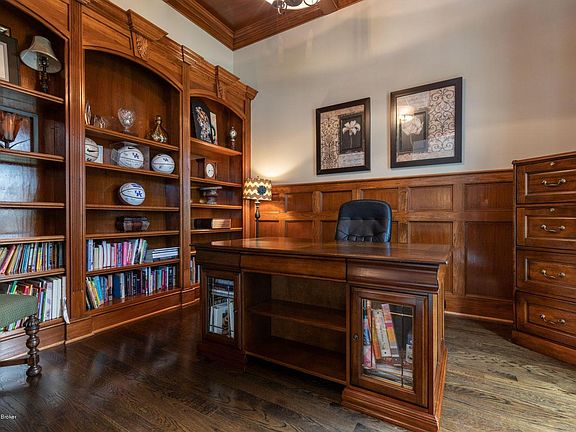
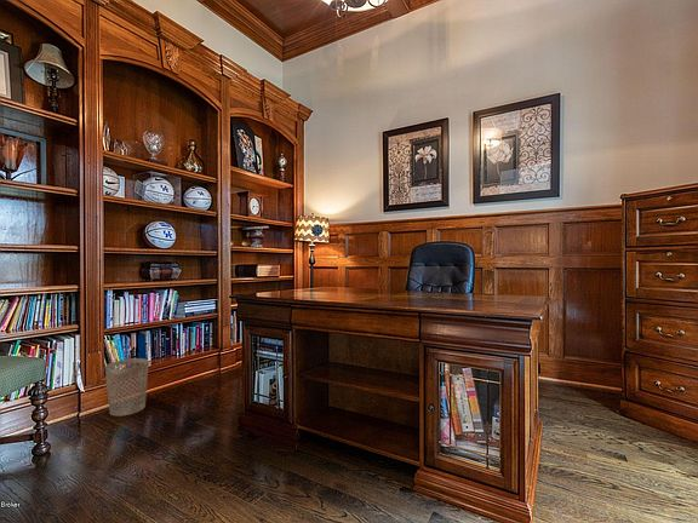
+ wastebasket [104,357,150,418]
